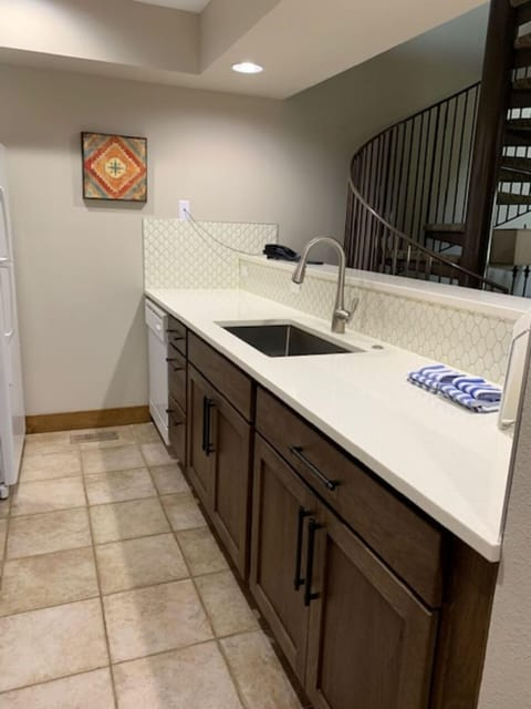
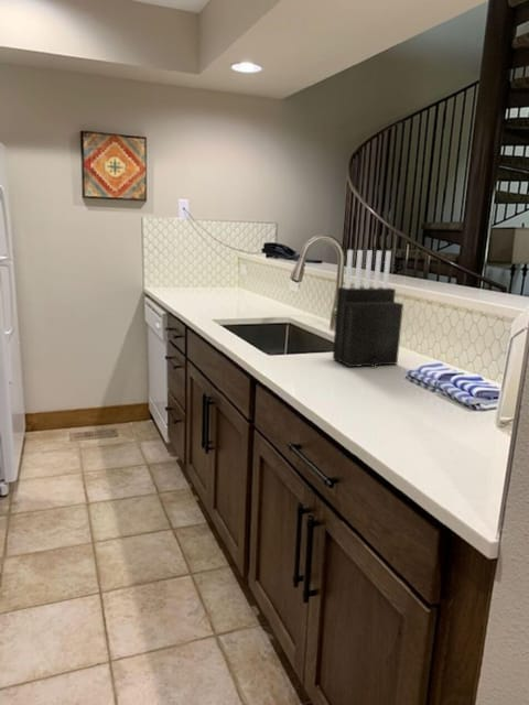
+ knife block [332,249,404,368]
